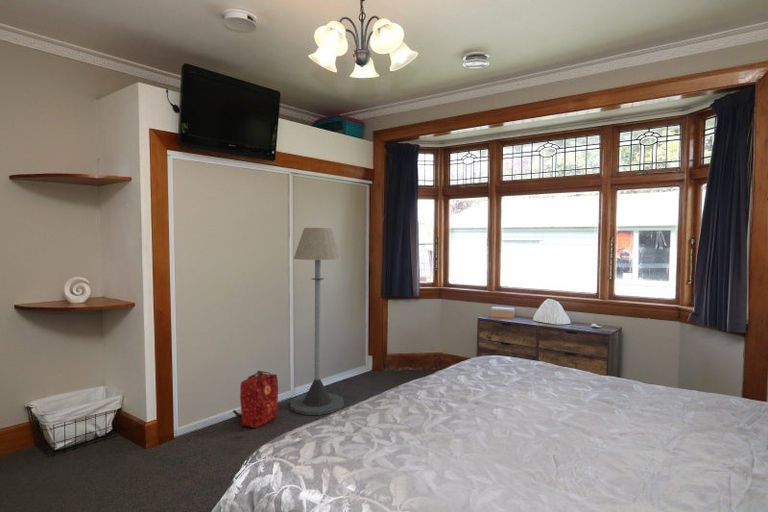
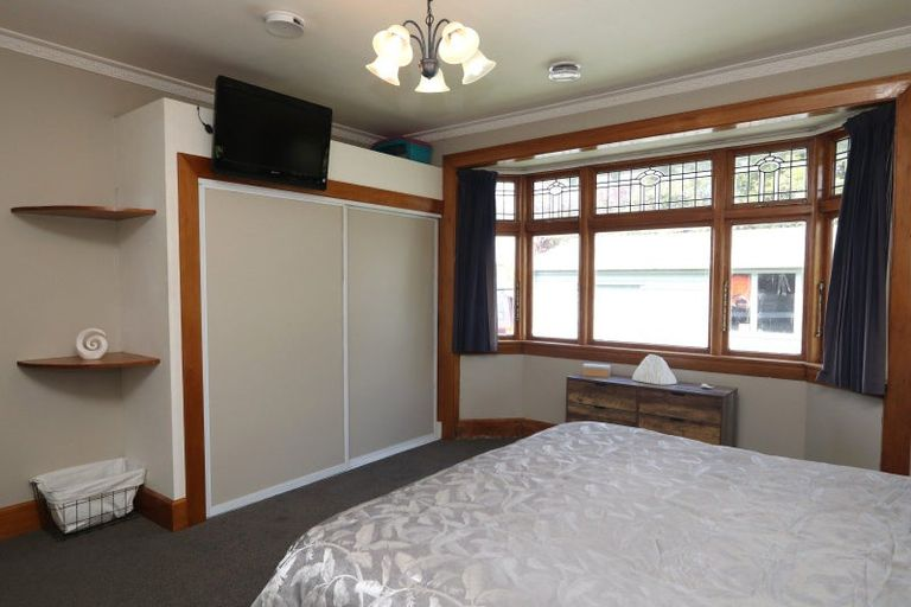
- floor lamp [289,227,345,416]
- backpack [232,370,279,429]
